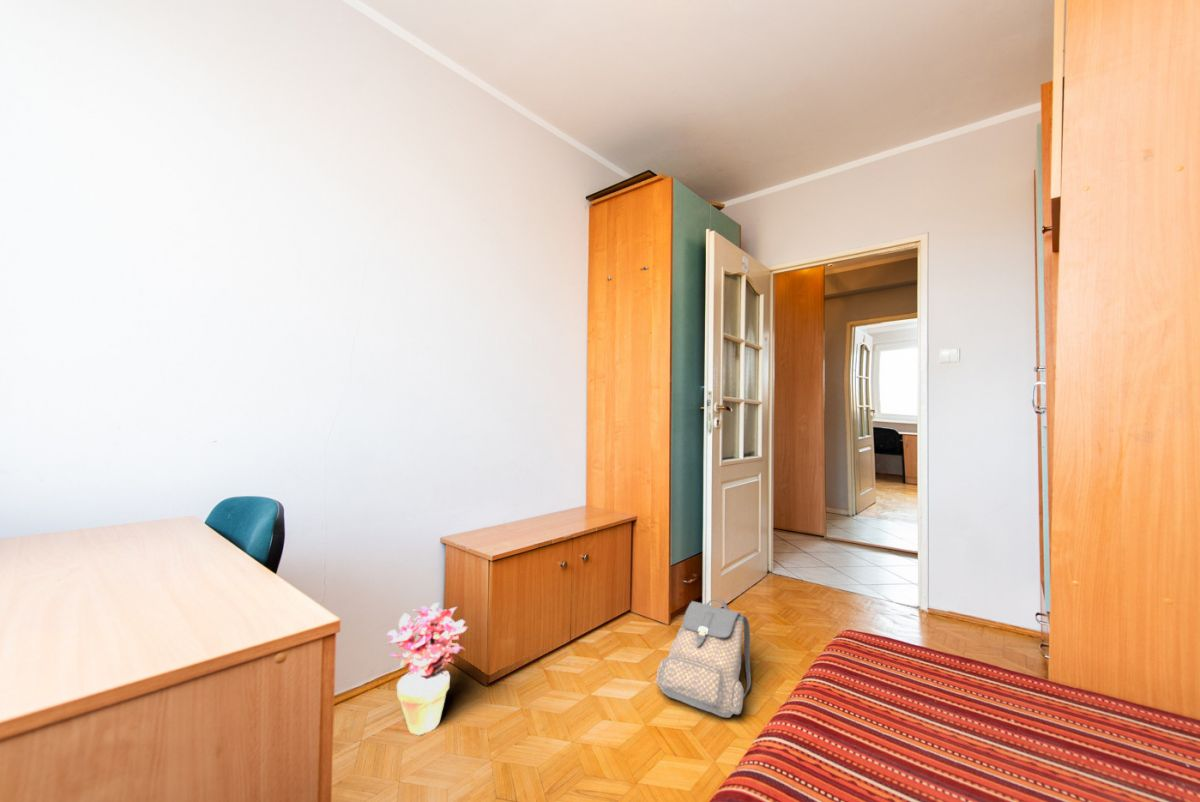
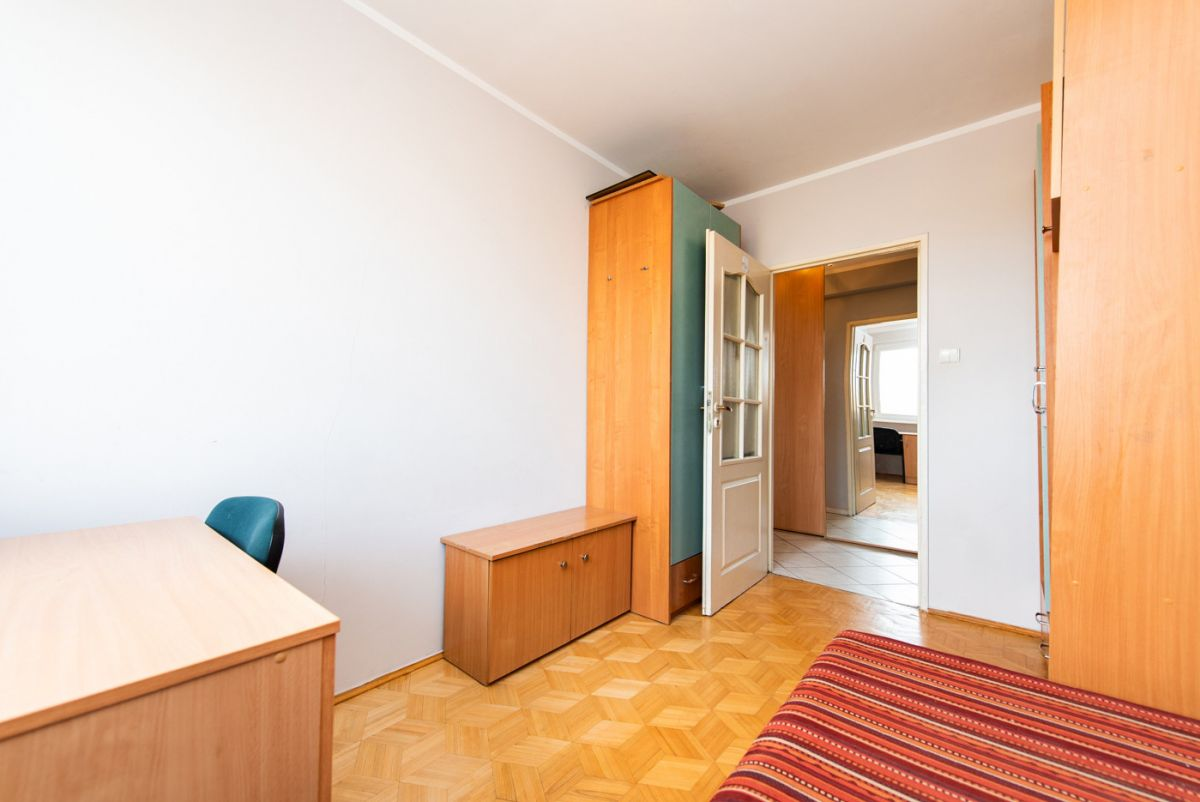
- backpack [656,598,752,719]
- potted plant [385,602,468,736]
